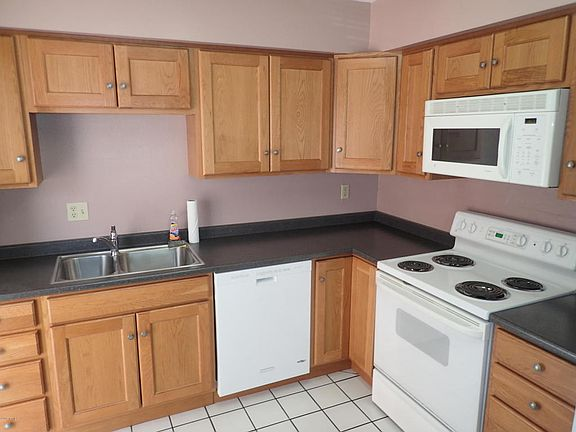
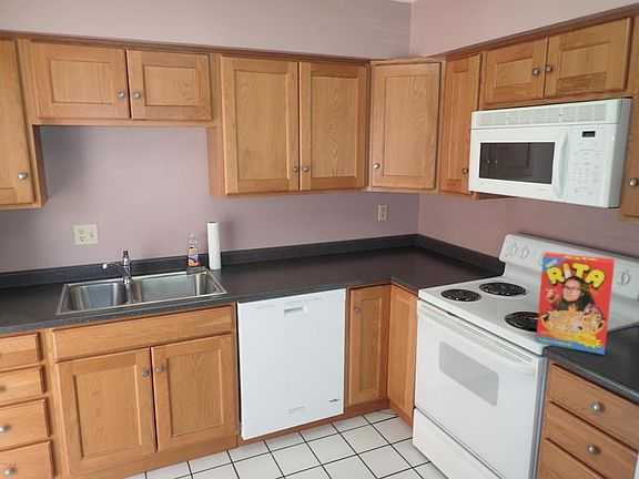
+ cereal box [535,252,616,356]
